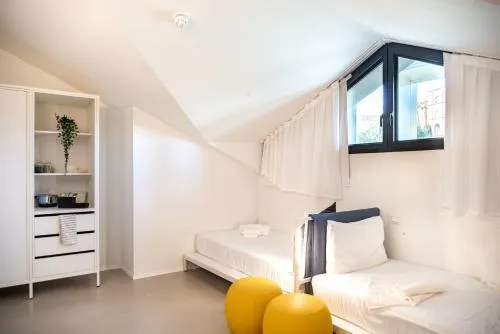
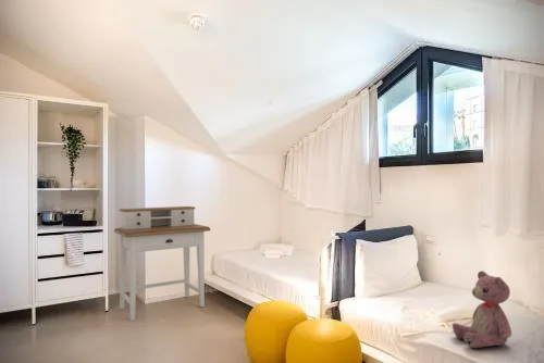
+ desk [113,205,211,322]
+ teddy bear [452,270,512,349]
